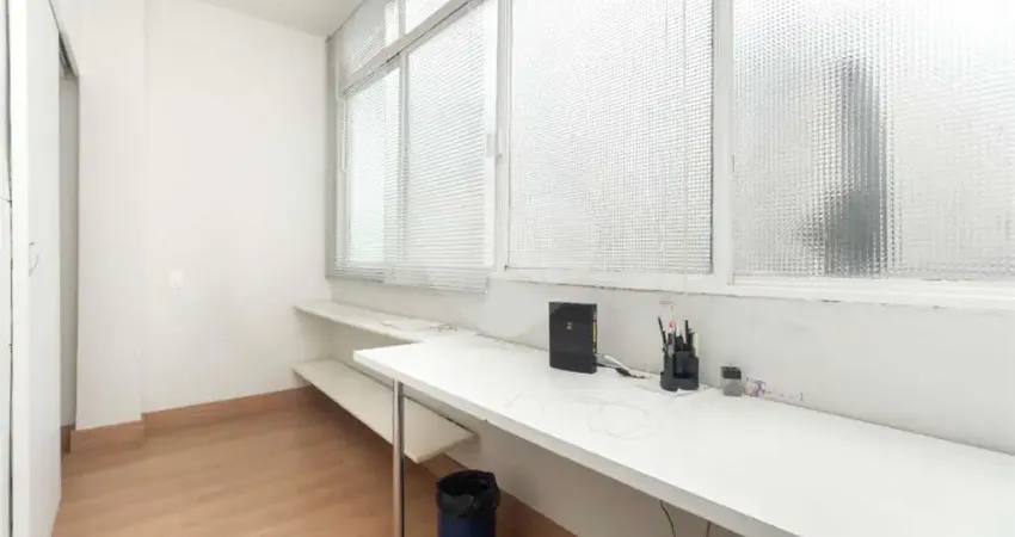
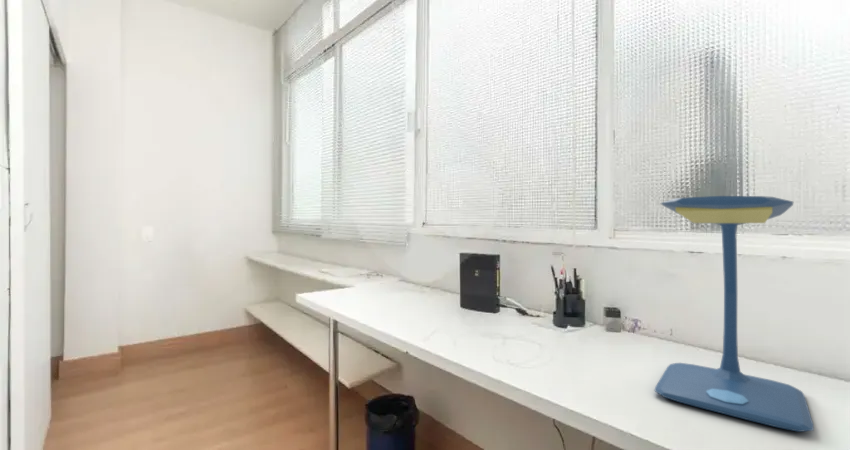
+ desk lamp [653,195,815,433]
